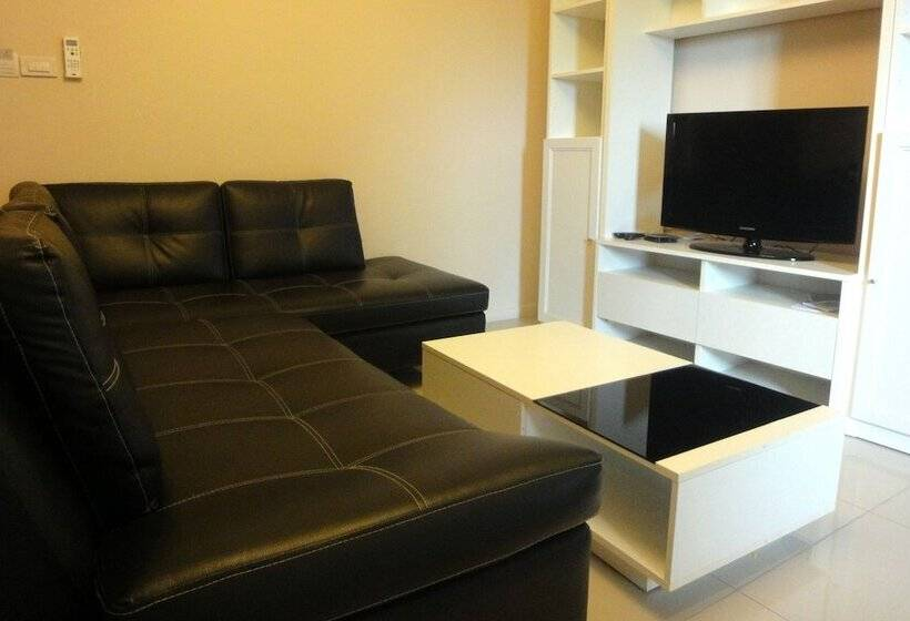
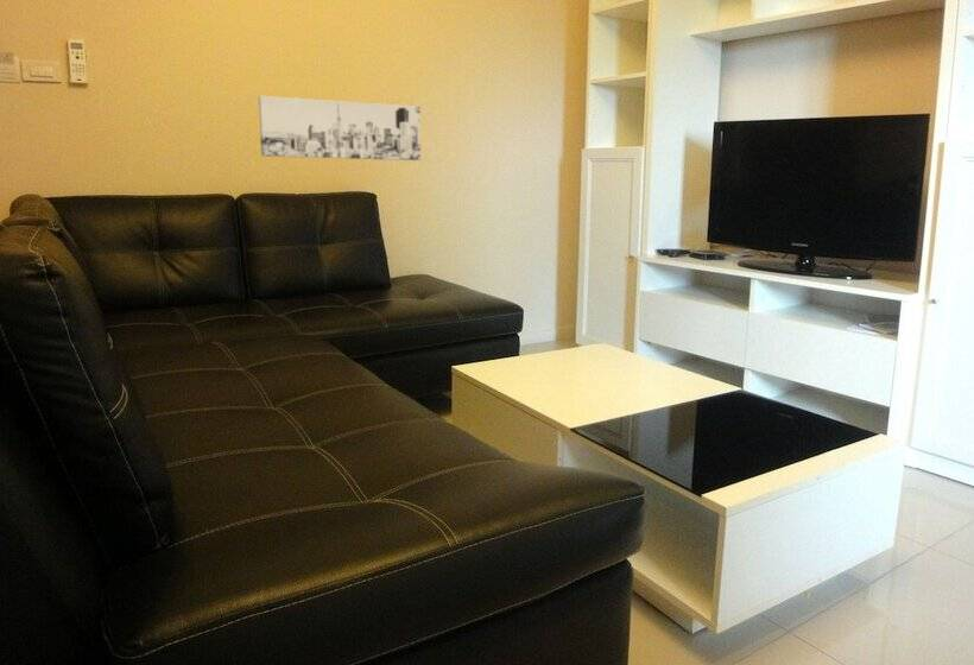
+ wall art [258,95,422,162]
